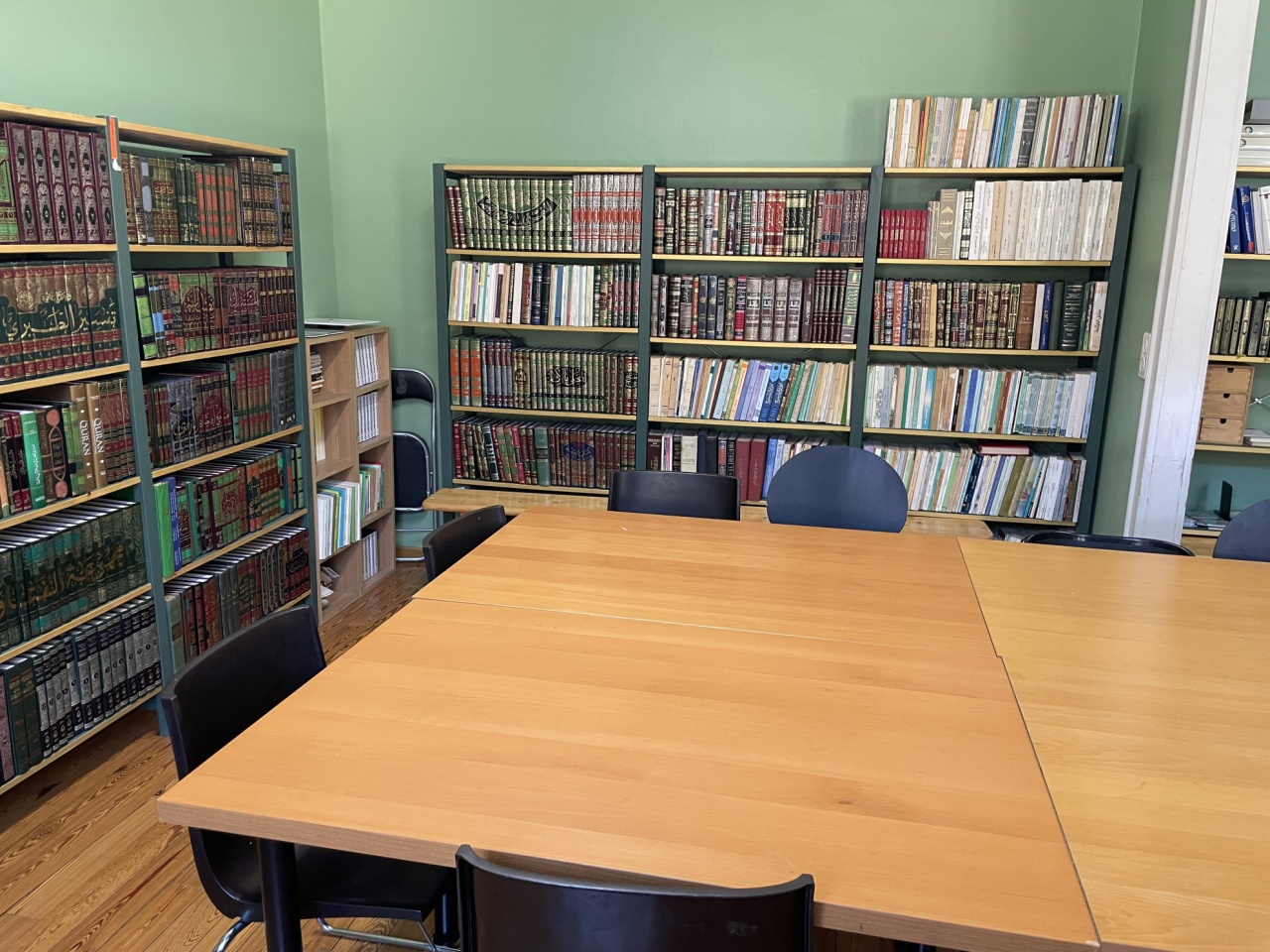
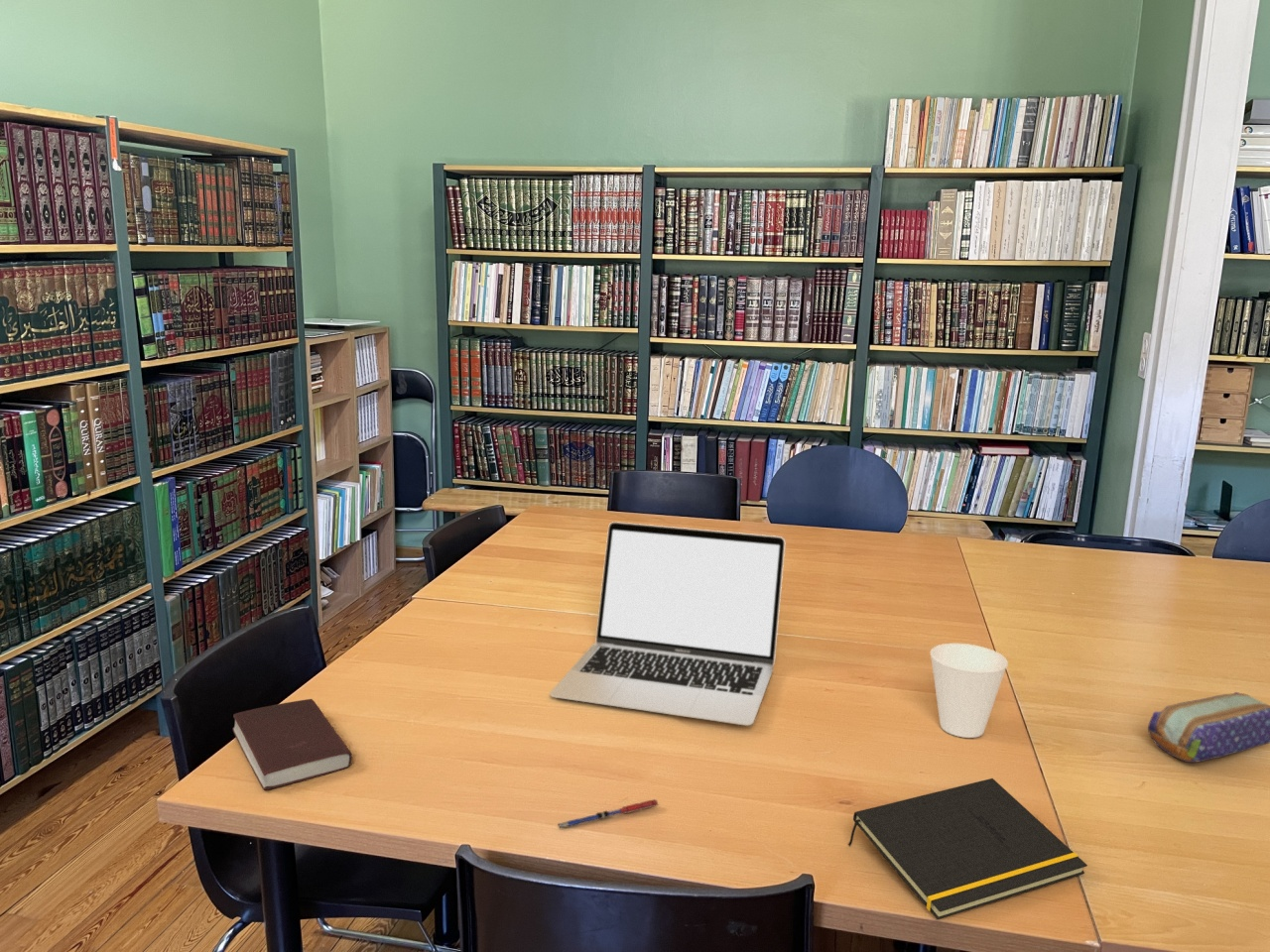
+ book [232,698,352,791]
+ laptop [549,521,786,727]
+ pen [558,798,660,830]
+ notepad [847,777,1088,920]
+ pencil case [1147,691,1270,764]
+ cup [929,643,1009,739]
